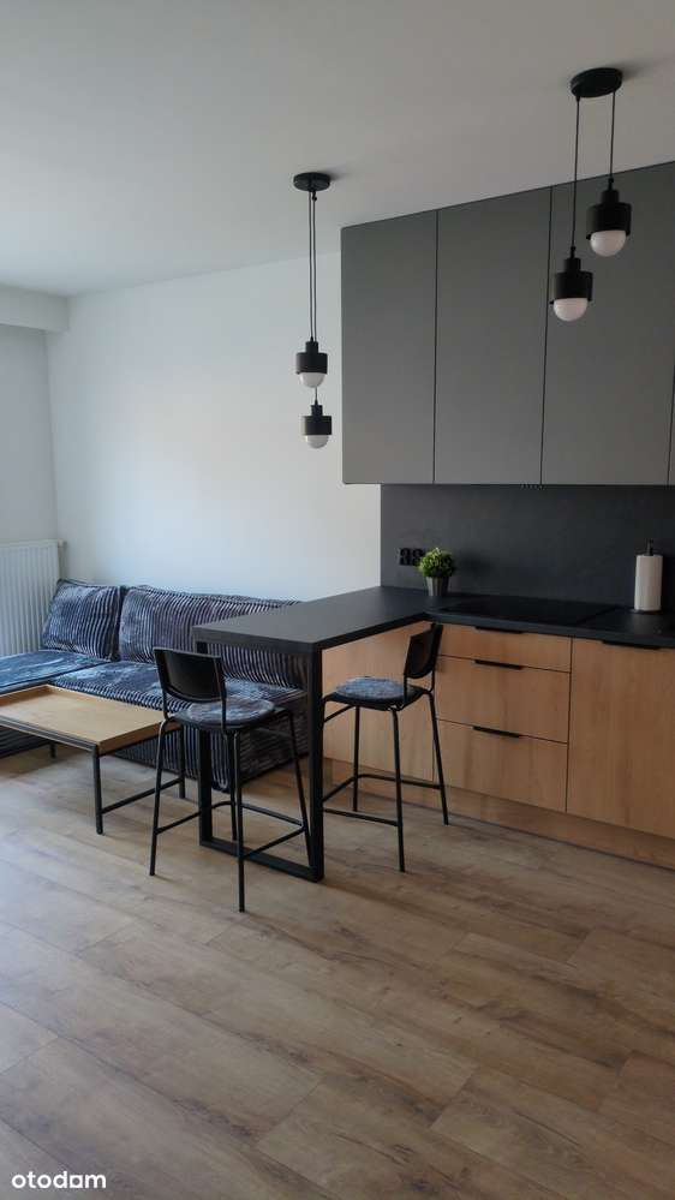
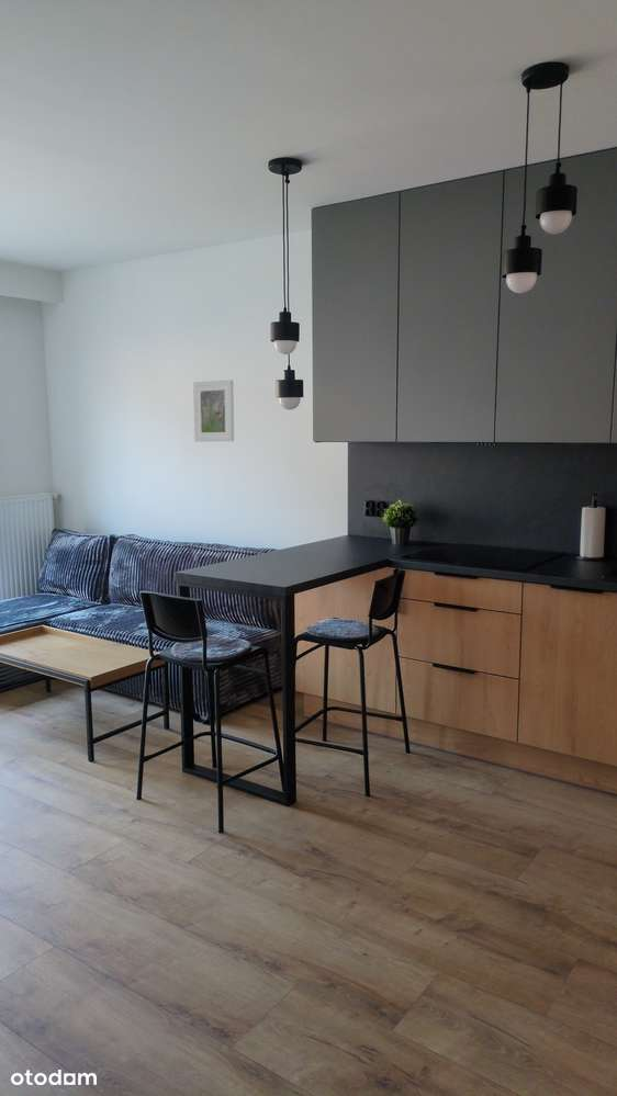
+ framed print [192,378,235,443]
